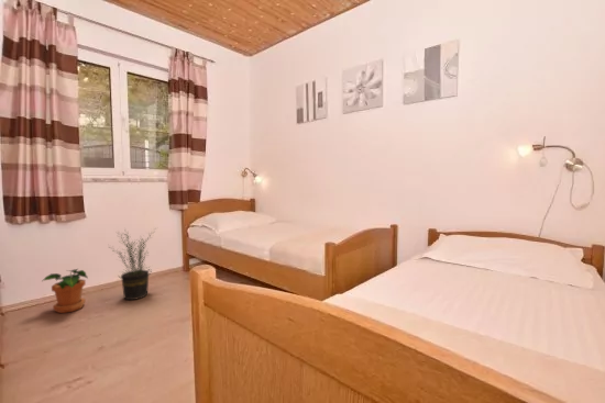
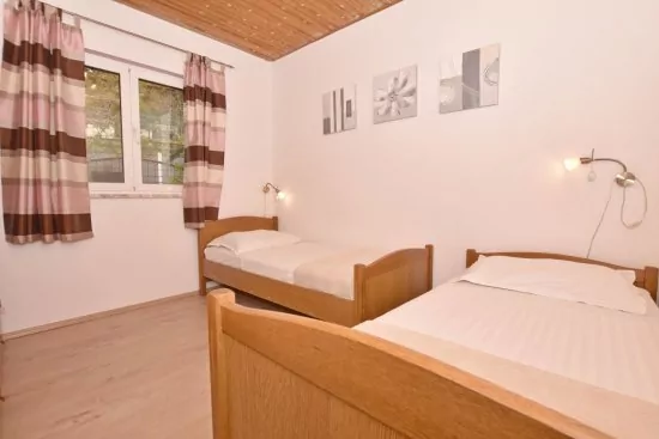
- potted plant [109,226,158,301]
- potted plant [42,268,89,314]
